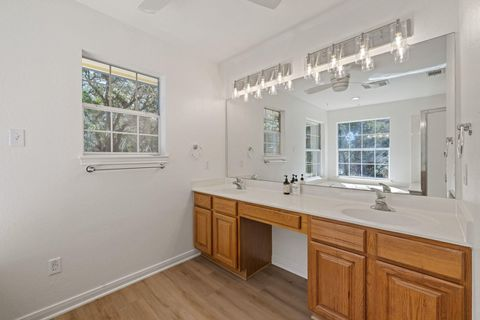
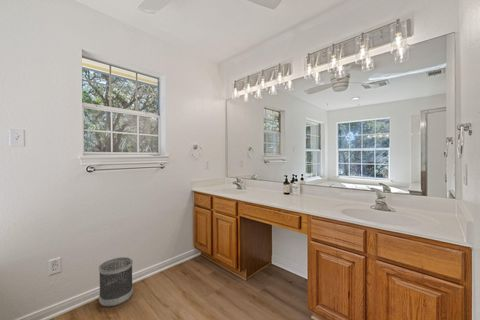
+ wastebasket [98,256,134,308]
